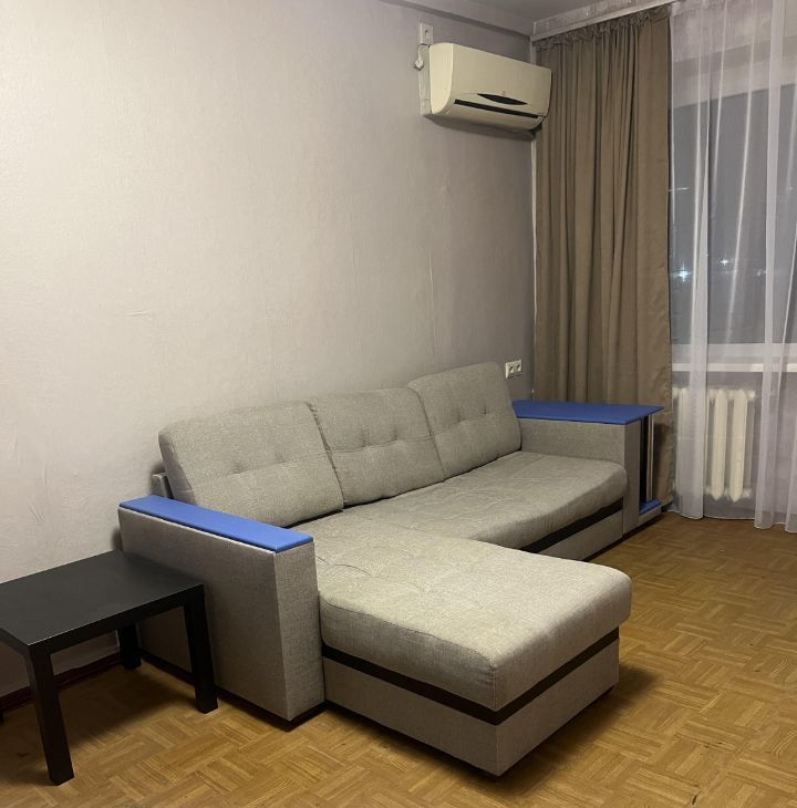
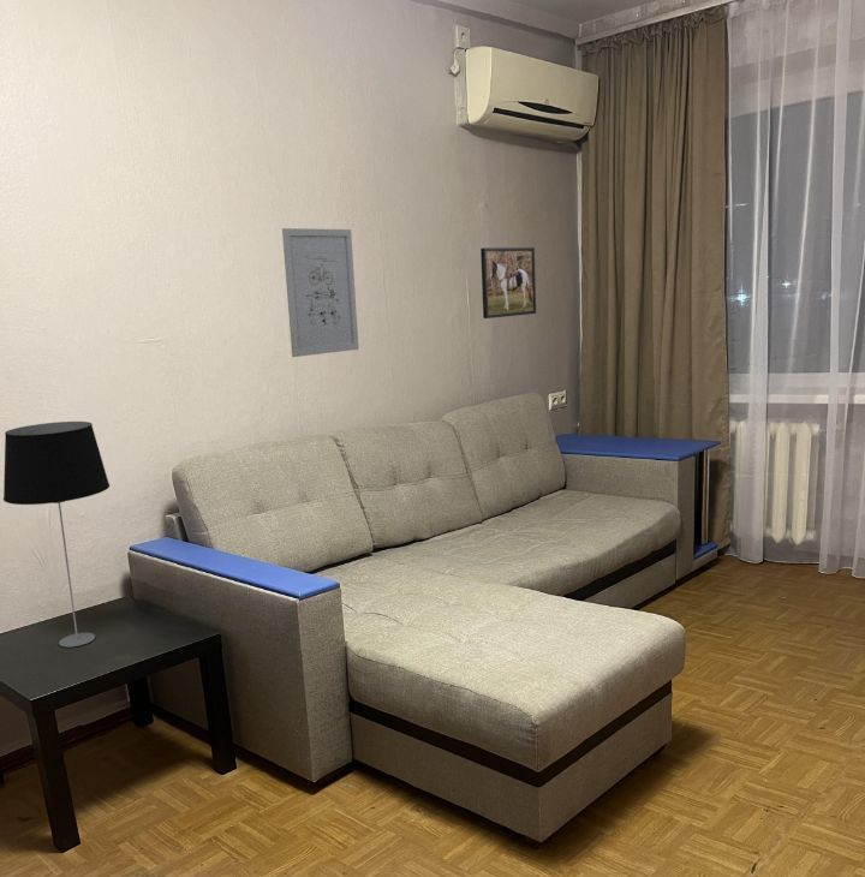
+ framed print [479,246,537,320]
+ table lamp [2,420,111,649]
+ wall art [281,227,360,358]
